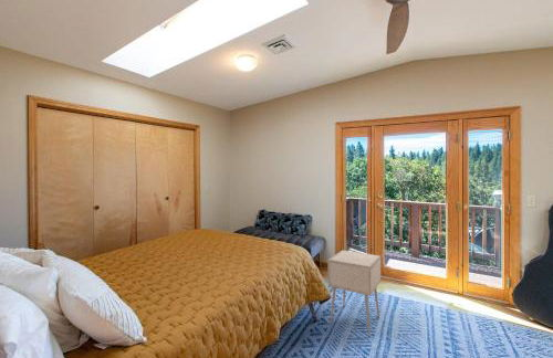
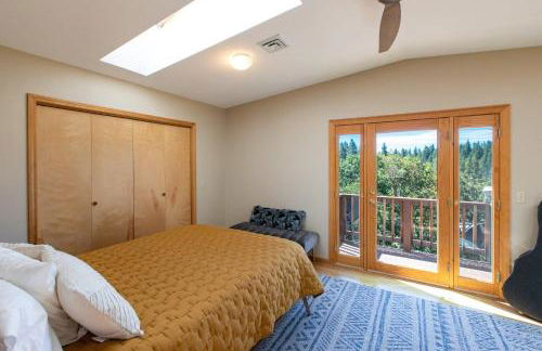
- nightstand [326,249,382,336]
